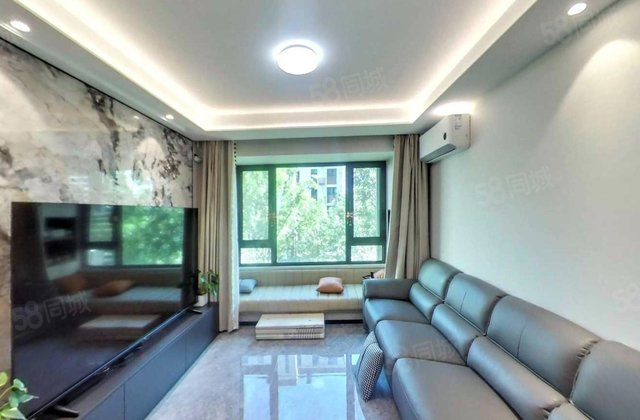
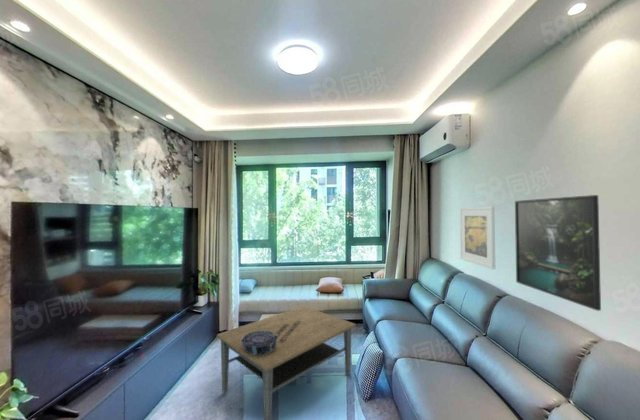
+ decorative bowl [241,331,278,355]
+ coffee table [216,305,357,420]
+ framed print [514,194,602,312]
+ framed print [459,205,496,270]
